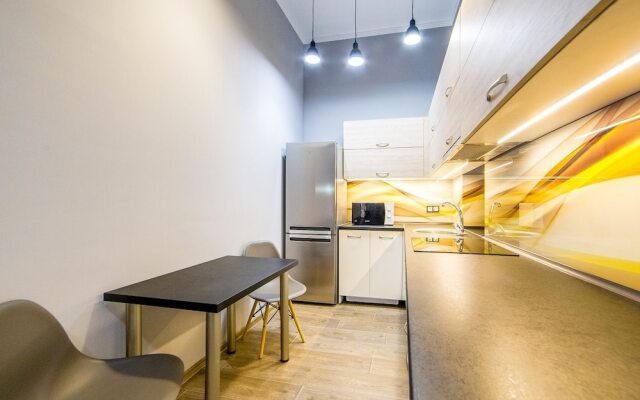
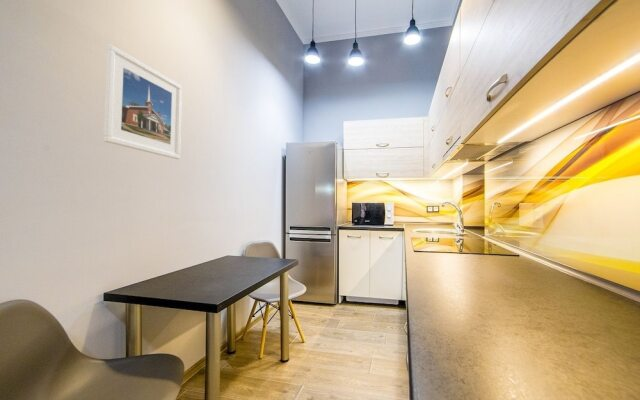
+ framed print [102,44,183,160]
